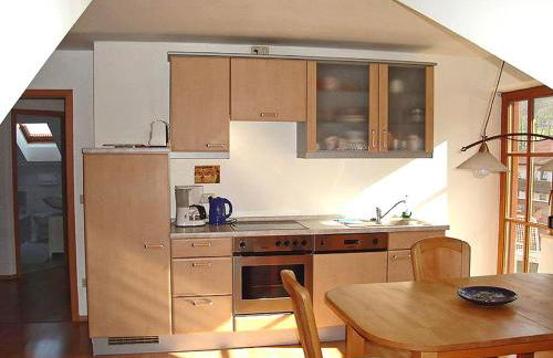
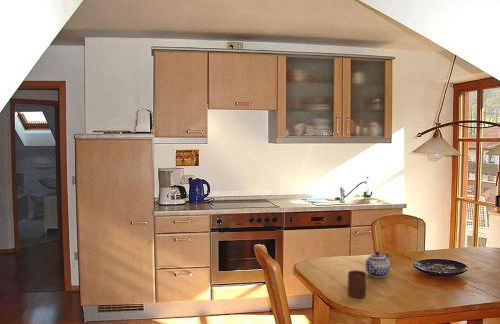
+ teapot [364,251,391,278]
+ cup [347,269,367,299]
